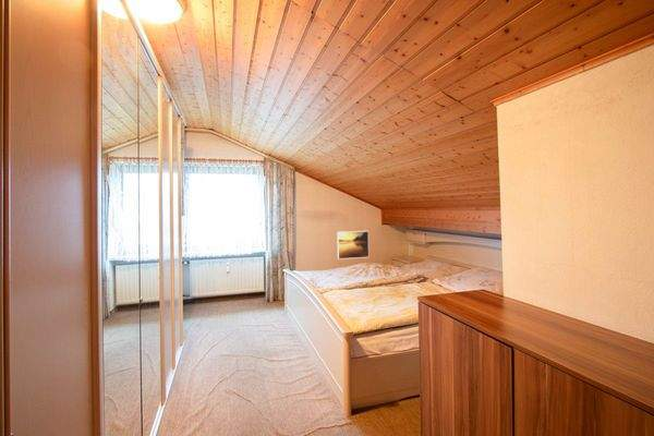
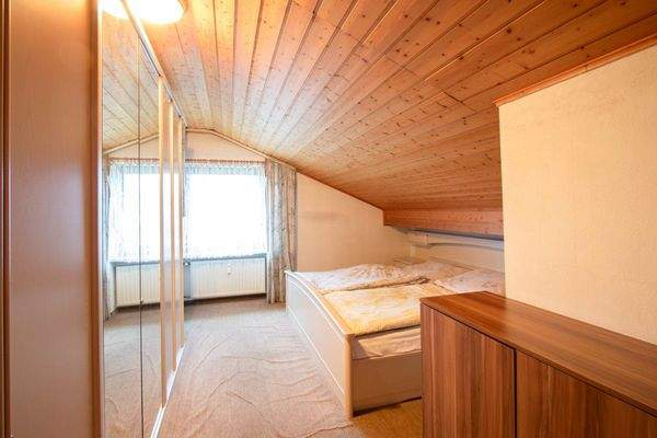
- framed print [336,230,370,261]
